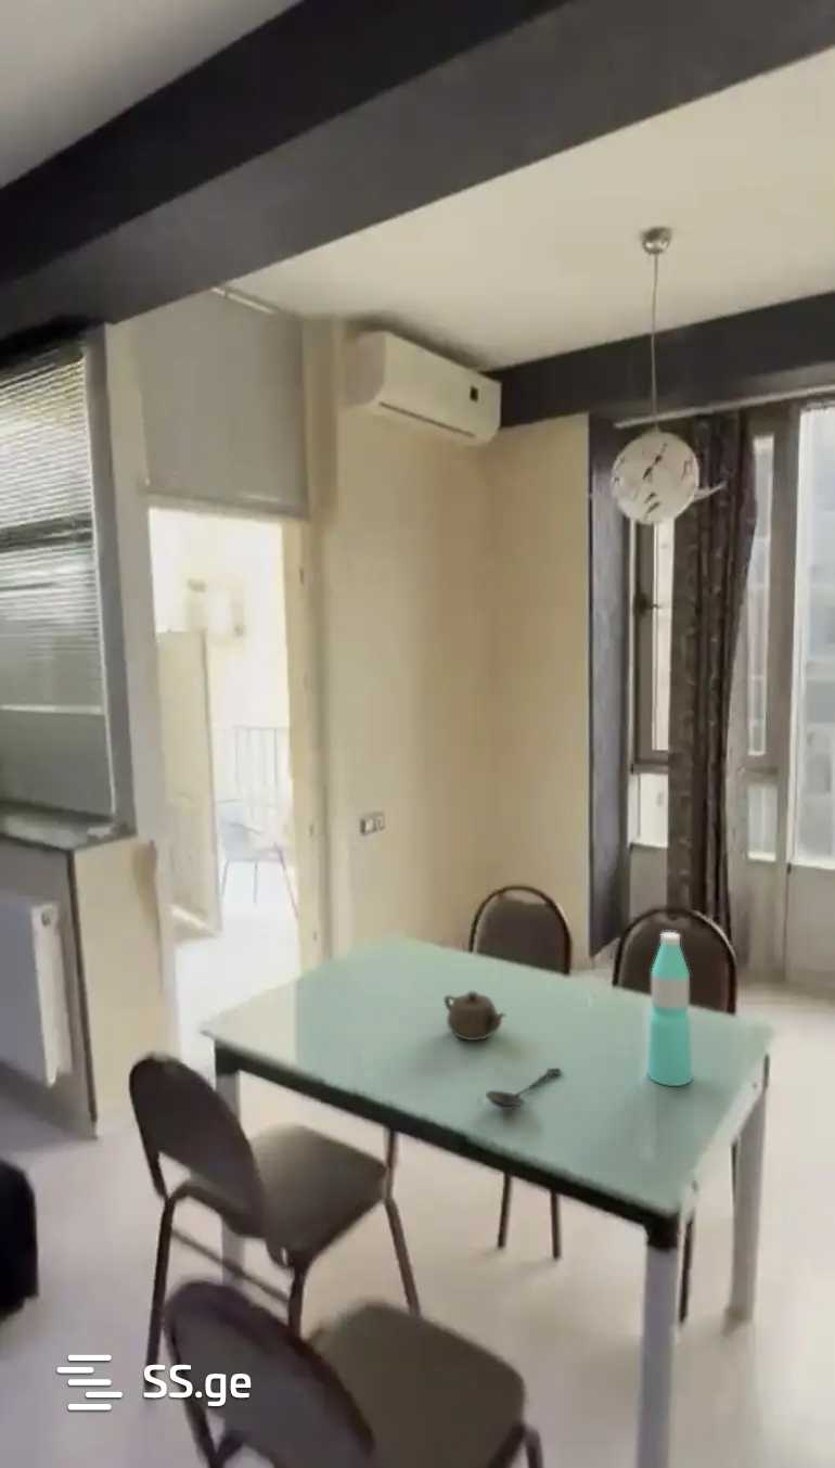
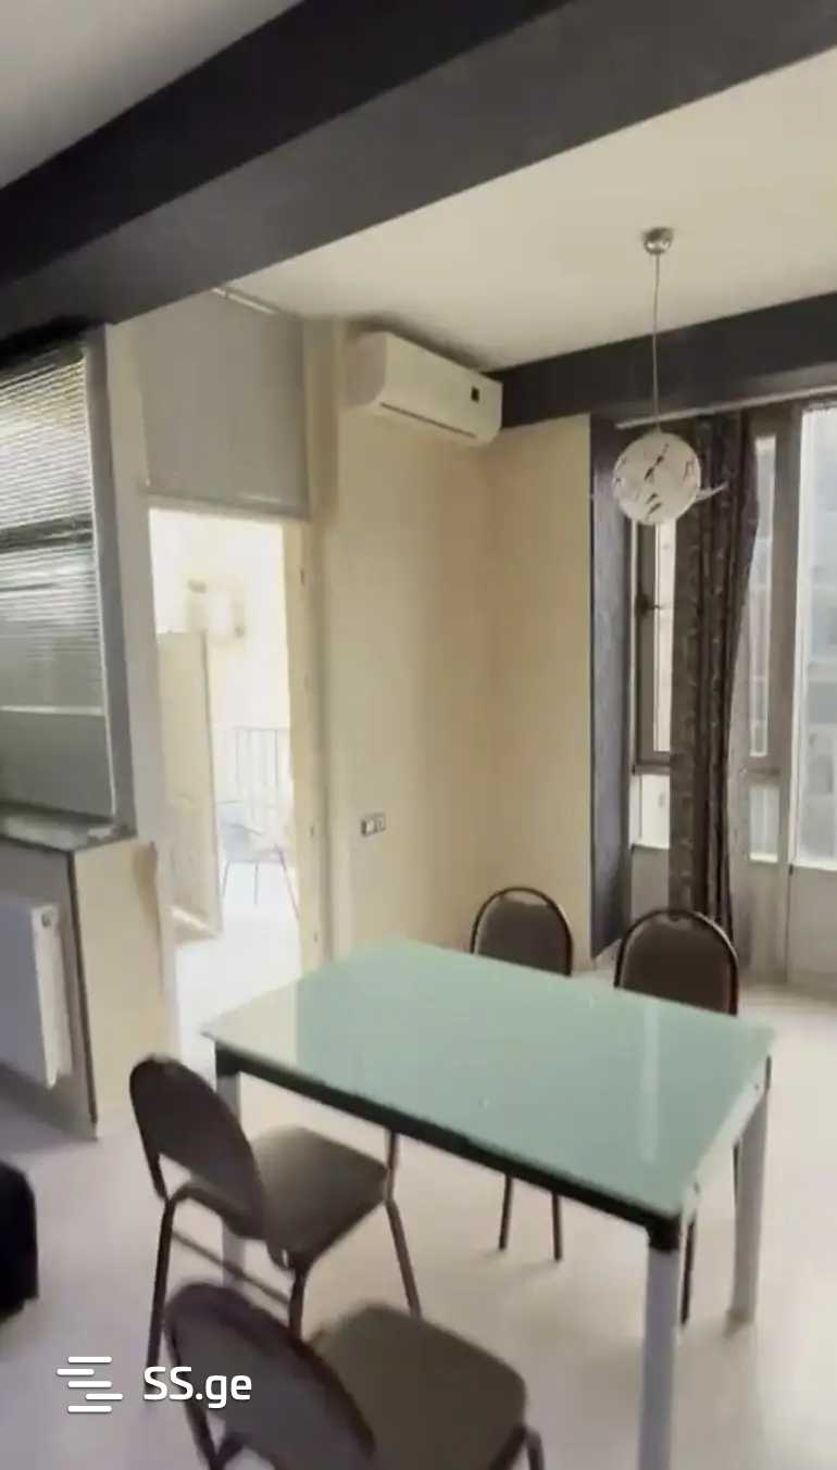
- teapot [444,991,508,1042]
- water bottle [646,931,693,1087]
- spoon [485,1067,563,1111]
